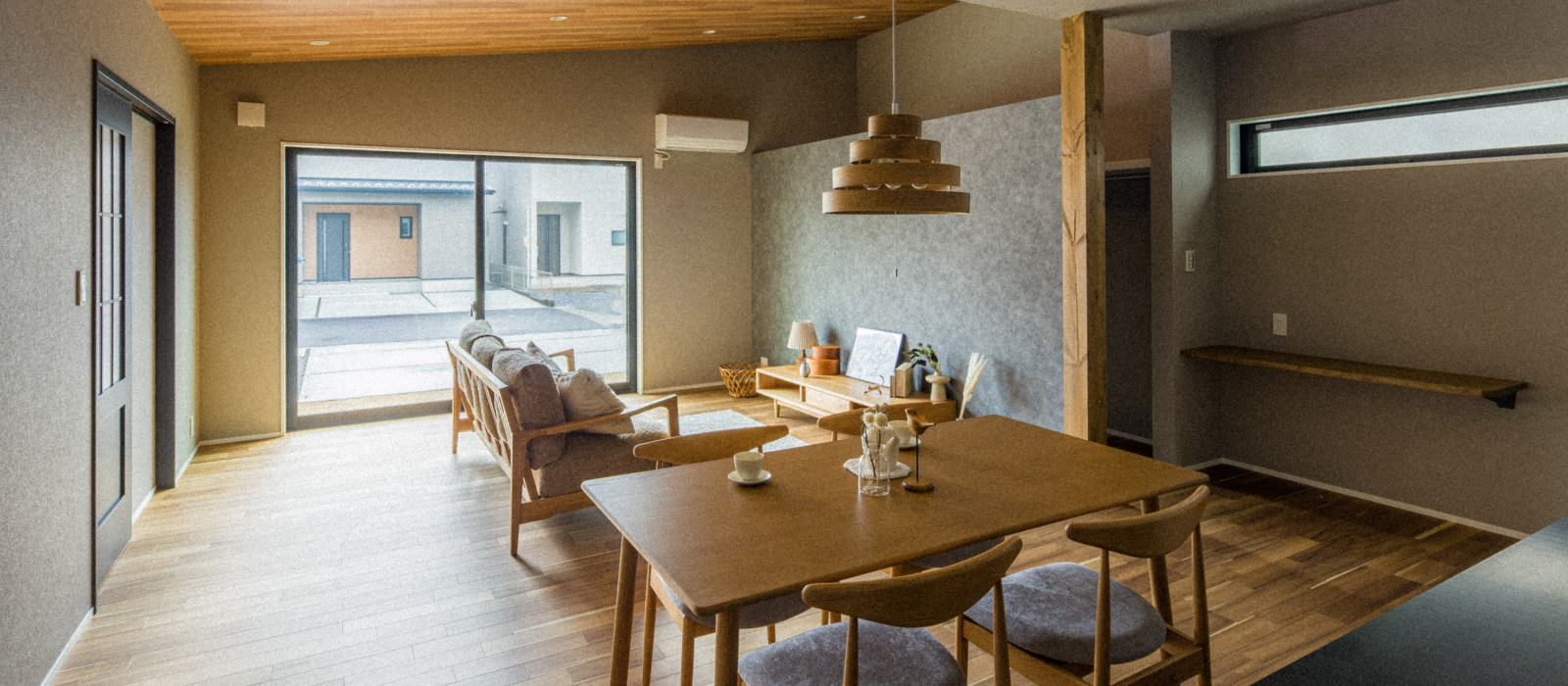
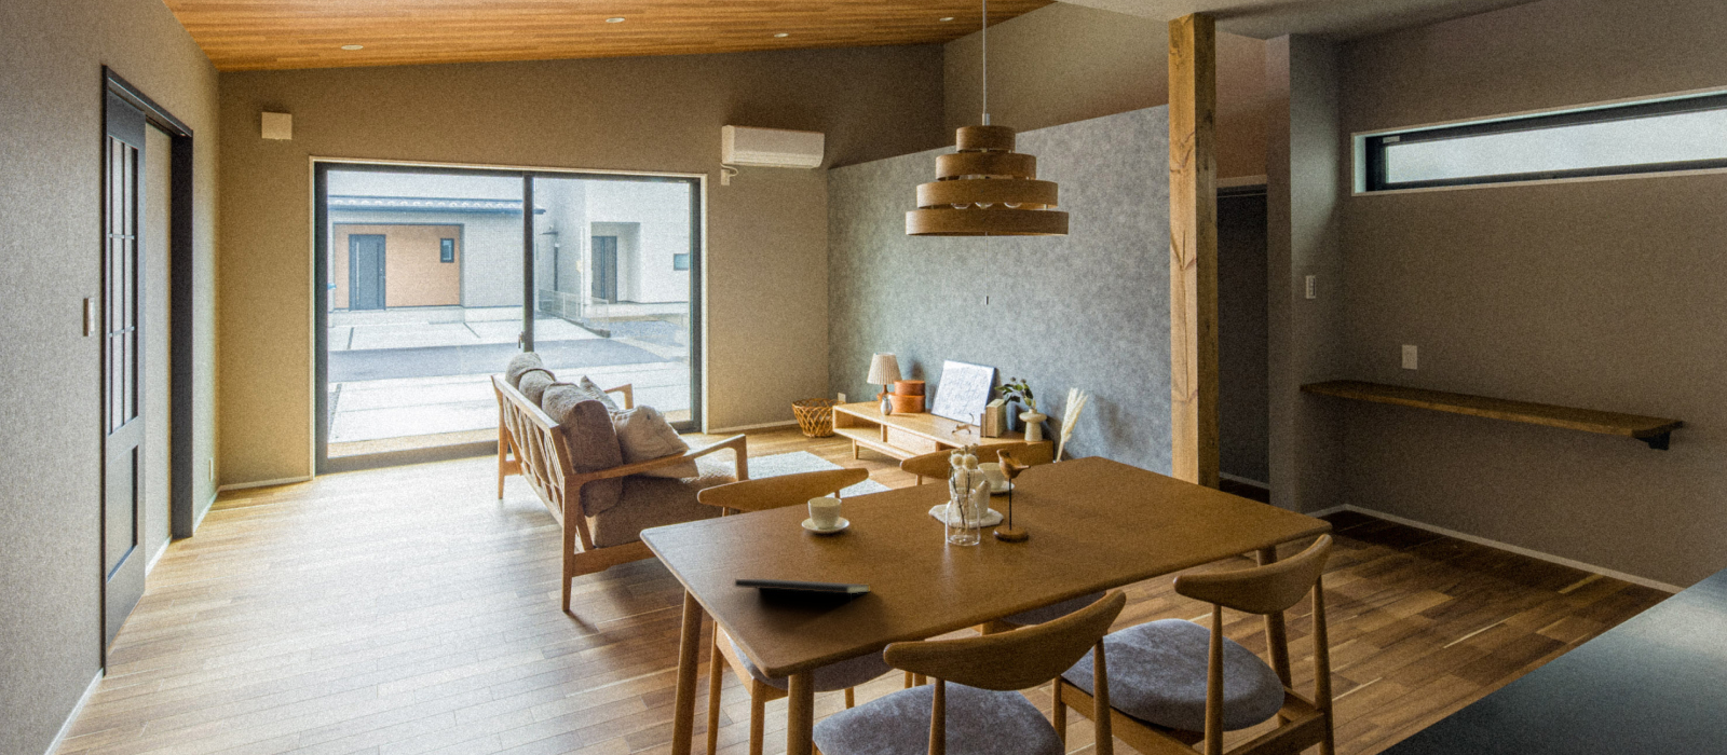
+ notepad [734,577,872,612]
